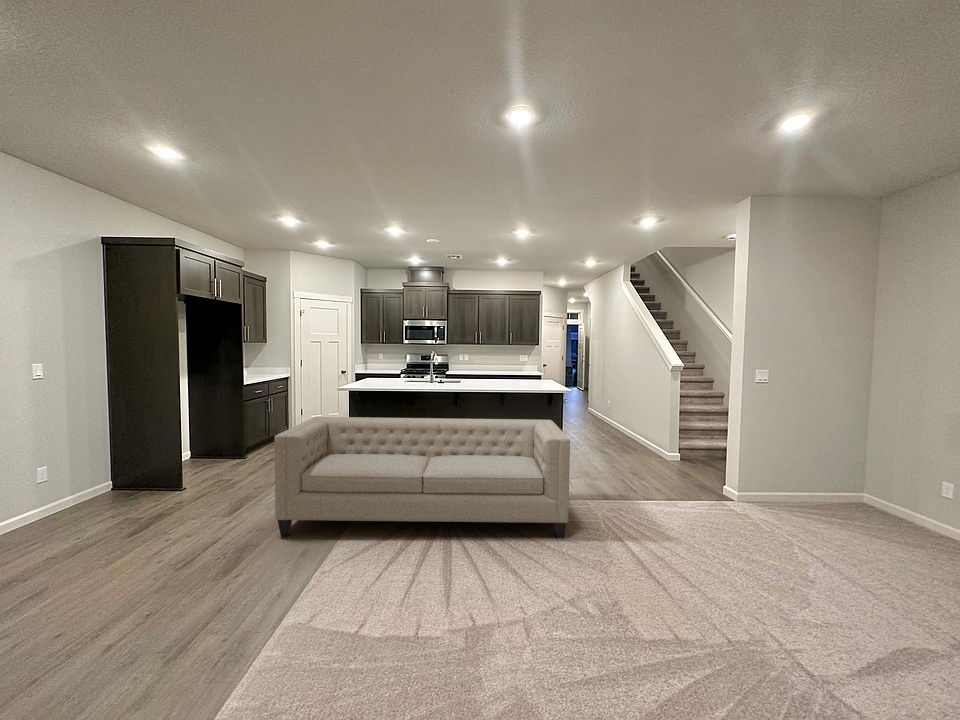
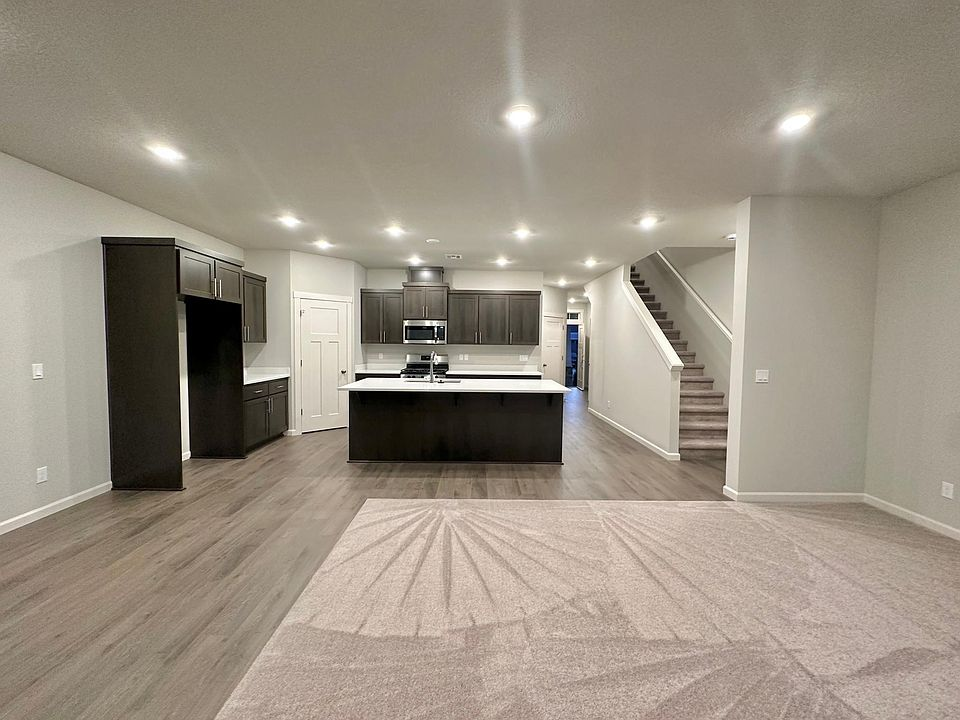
- sofa [273,416,571,539]
